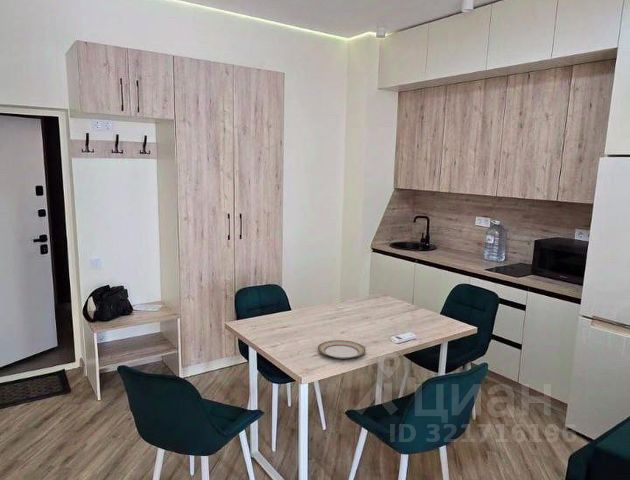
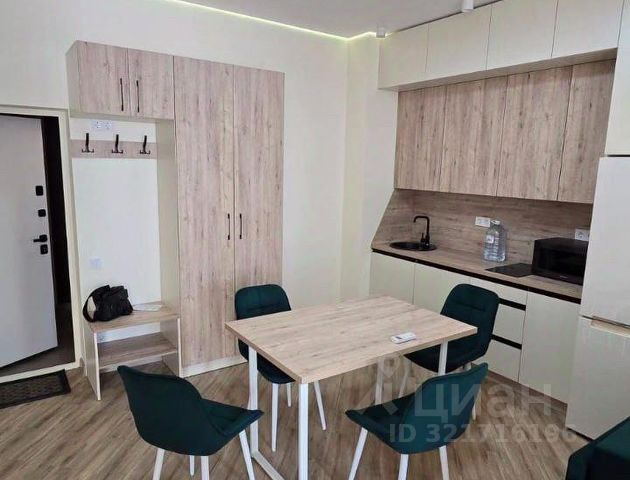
- plate [317,339,367,360]
